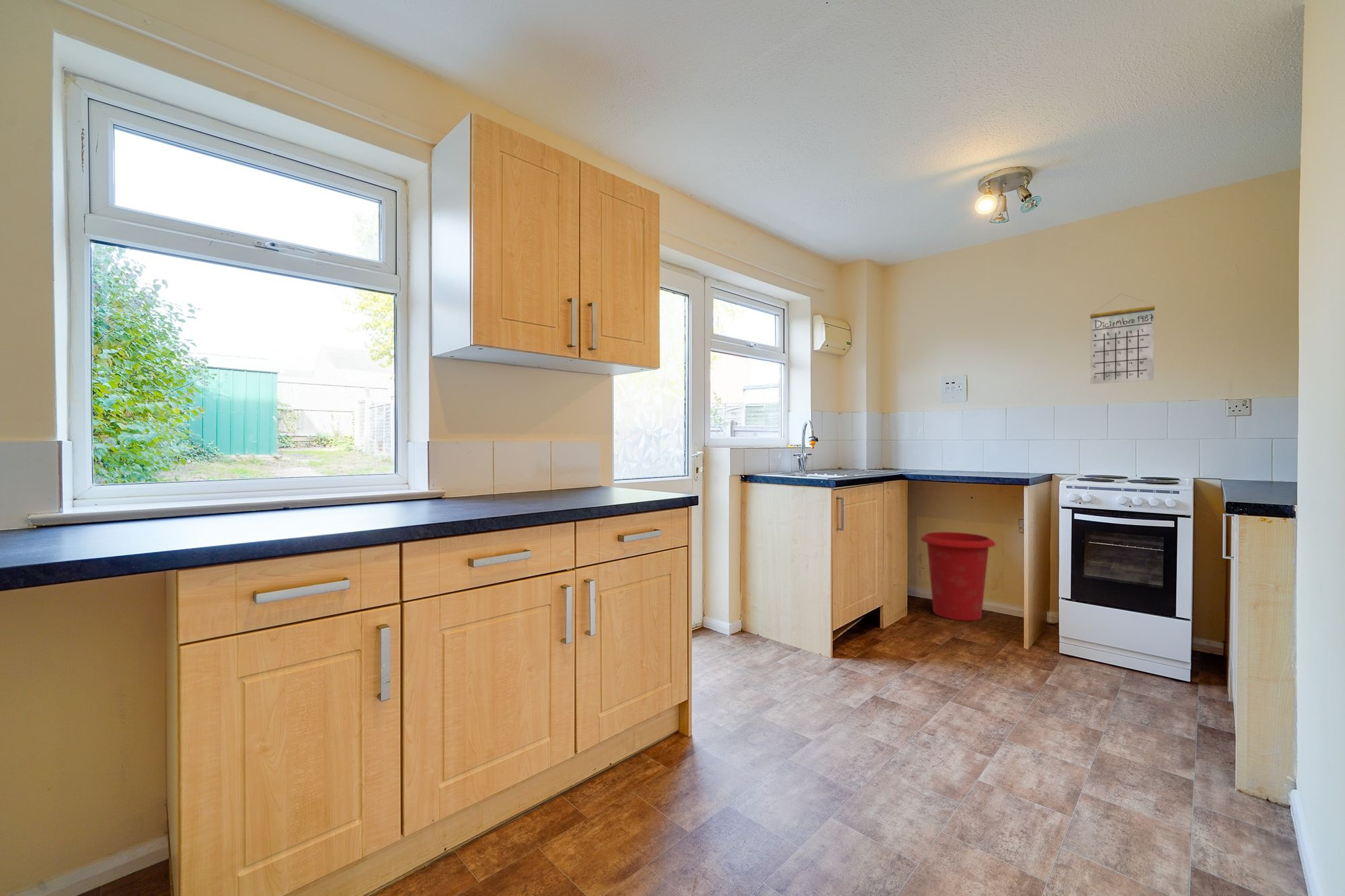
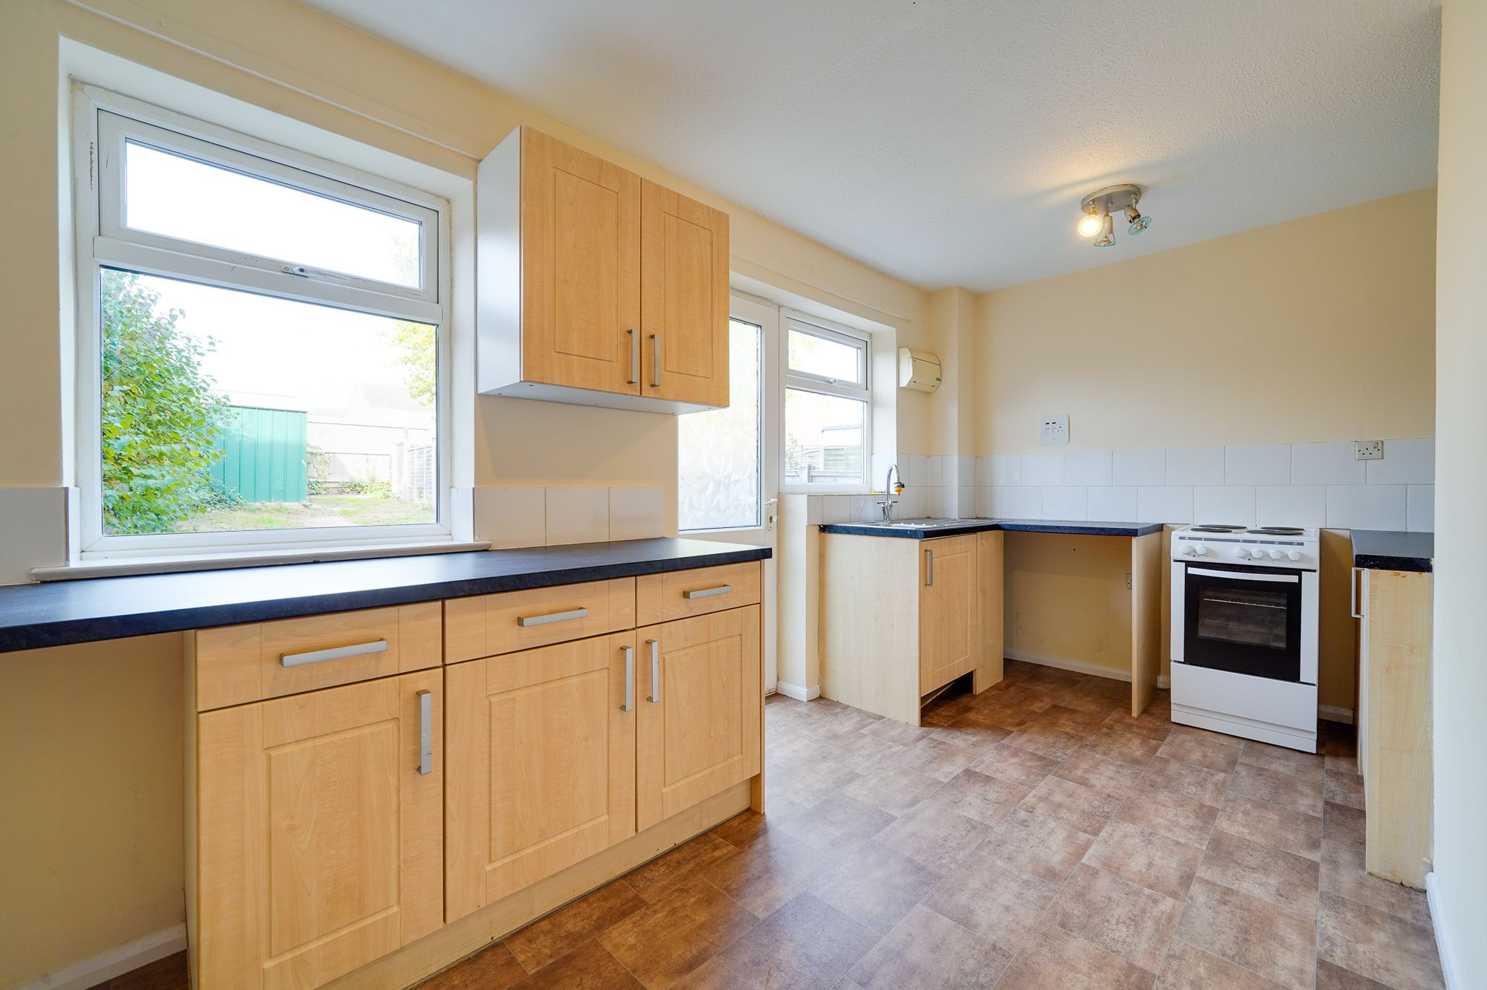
- waste bin [920,531,997,621]
- calendar [1089,293,1155,384]
